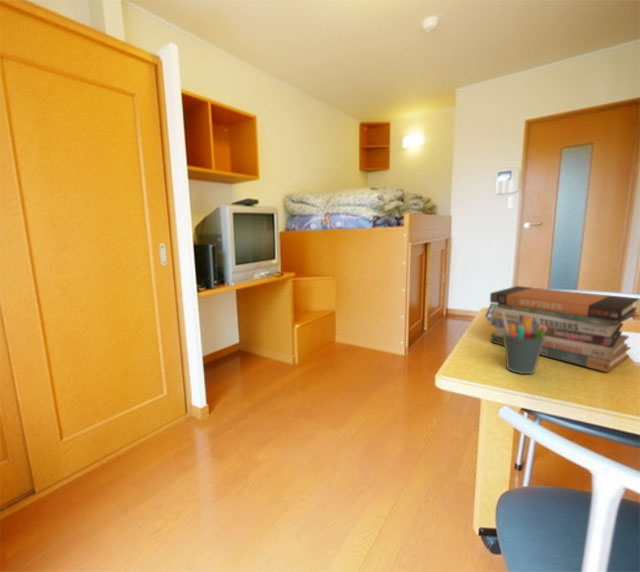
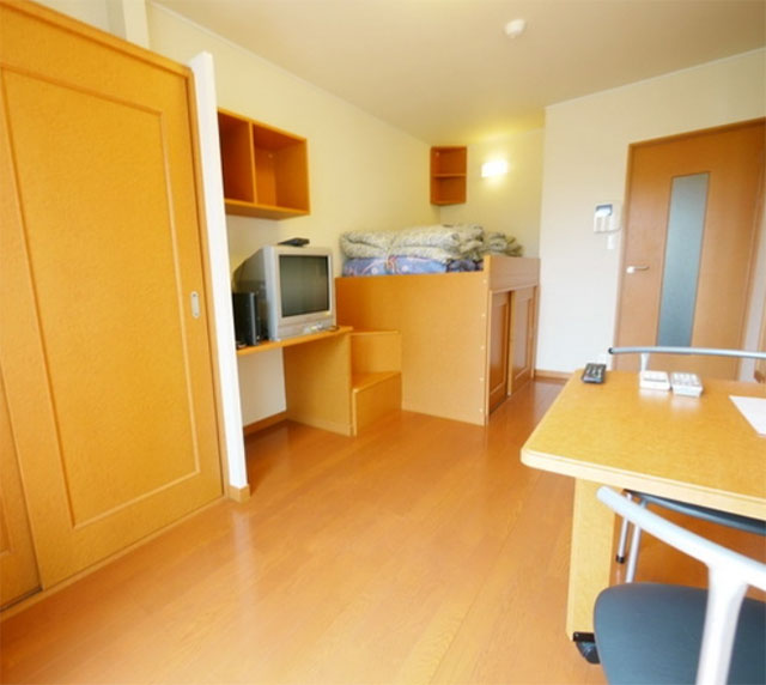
- book stack [488,285,639,373]
- pen holder [503,313,547,375]
